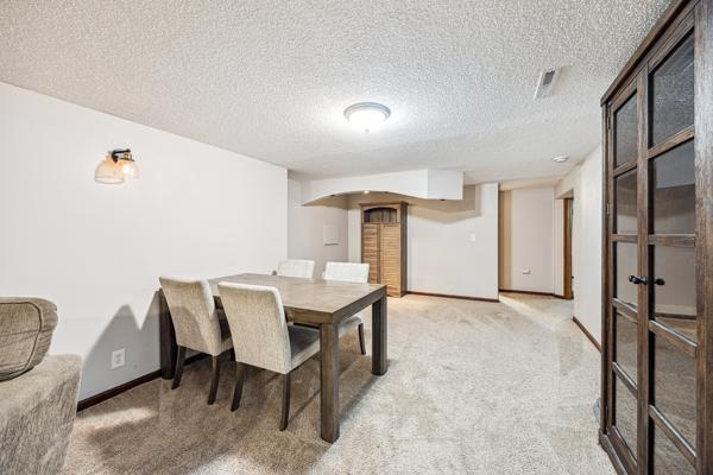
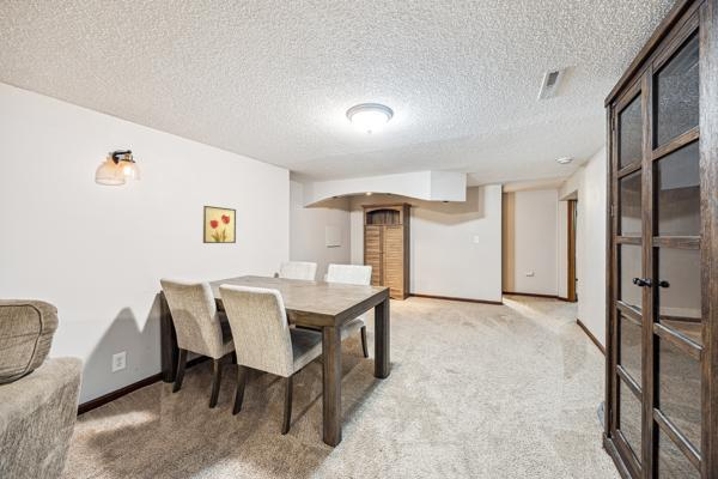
+ wall art [202,205,237,244]
